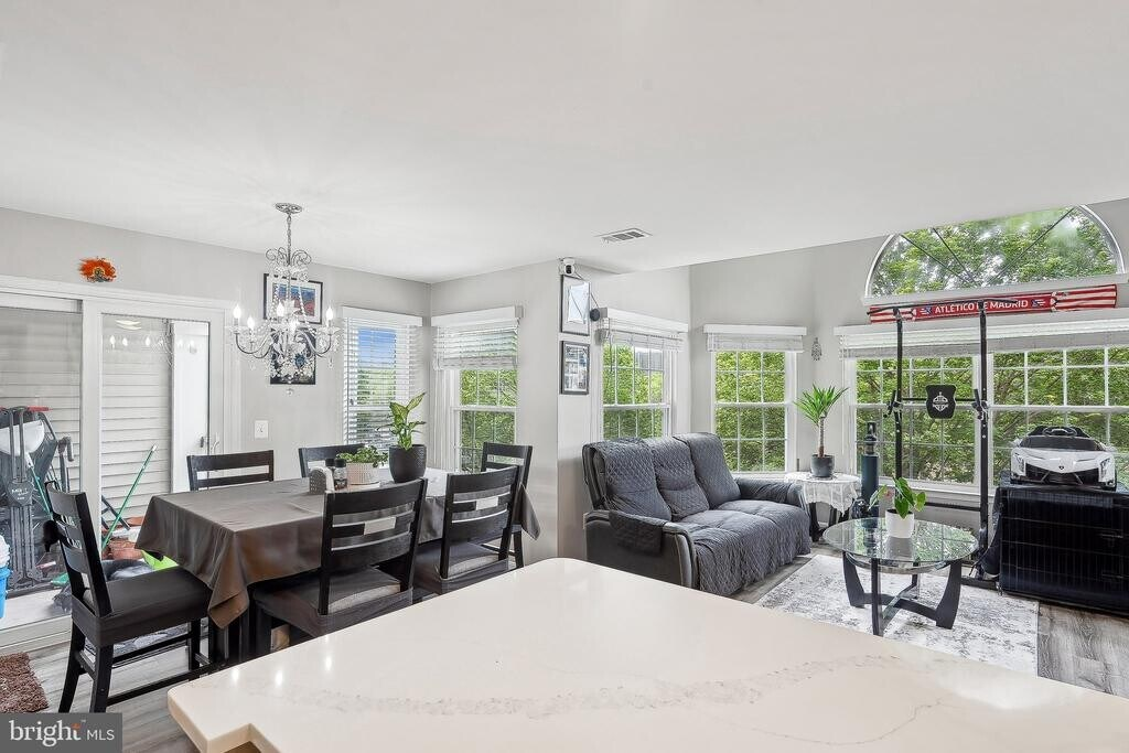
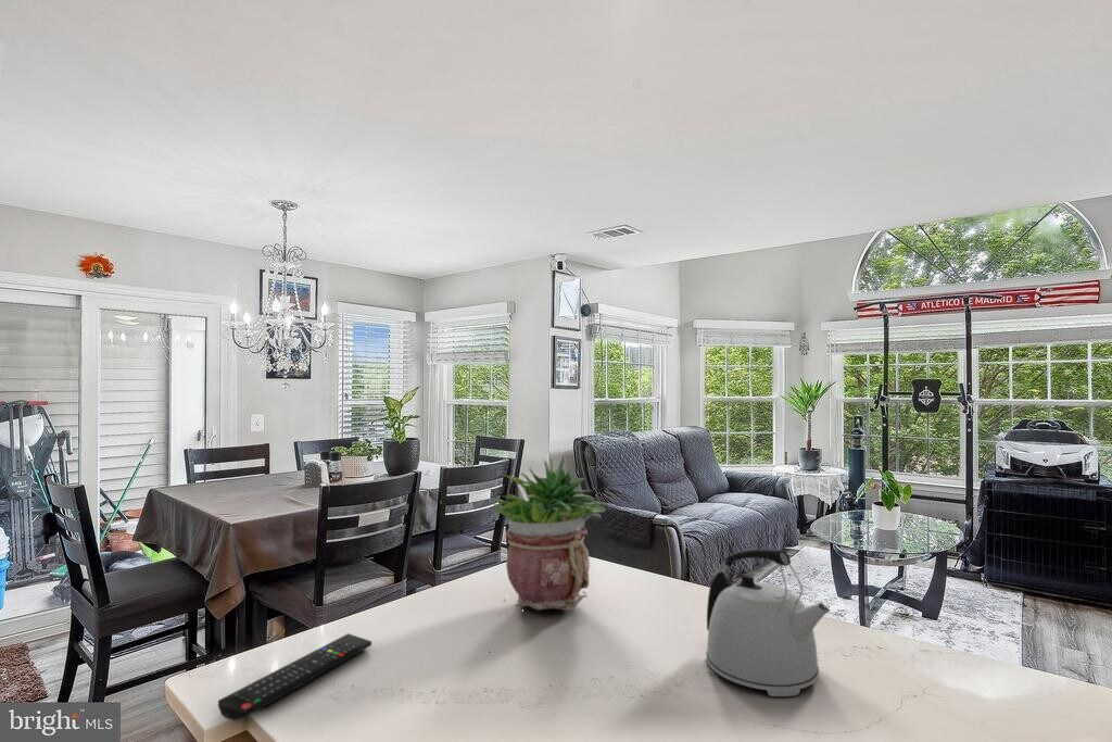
+ remote control [217,632,372,721]
+ potted plant [492,453,607,612]
+ kettle [705,548,831,697]
